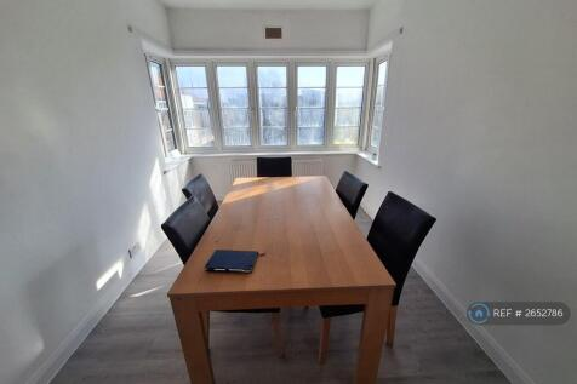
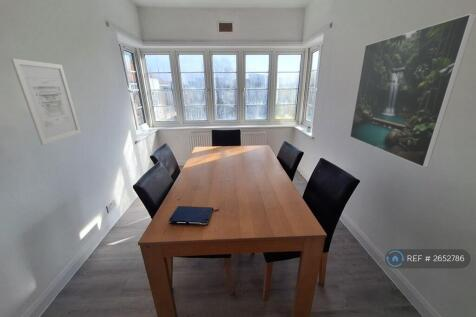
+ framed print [349,12,476,168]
+ wall art [10,57,82,146]
